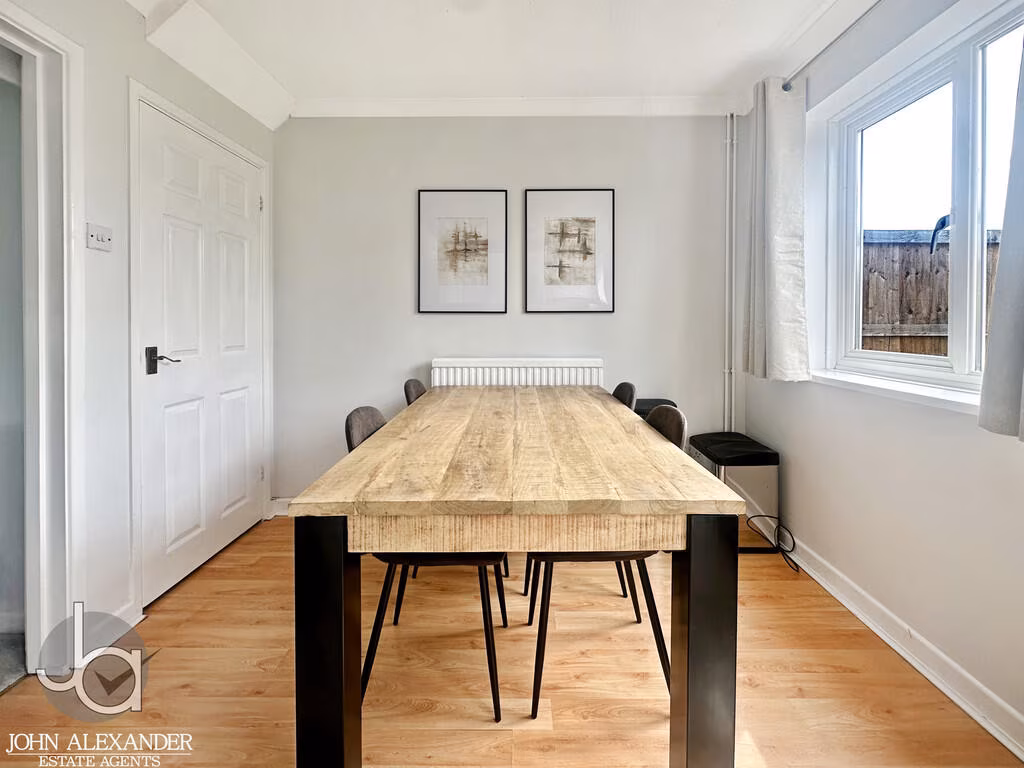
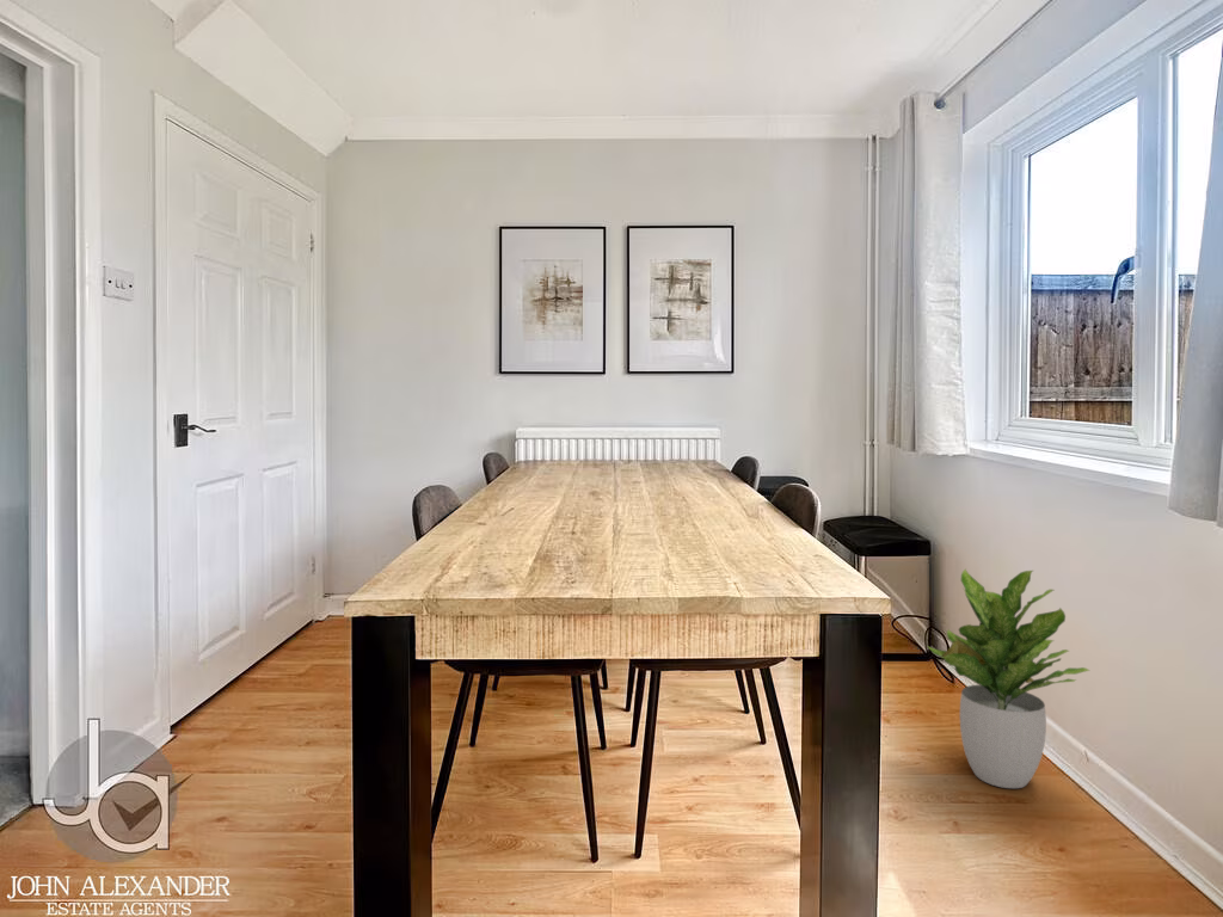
+ potted plant [927,567,1090,789]
